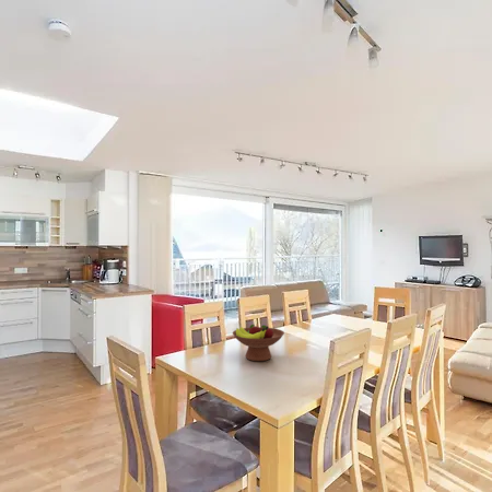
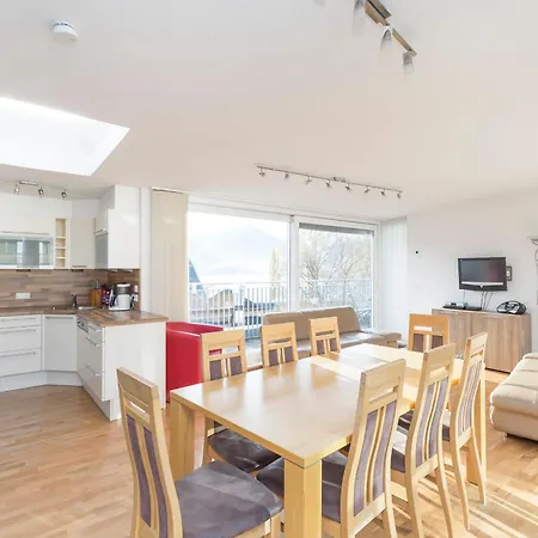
- fruit bowl [232,324,285,362]
